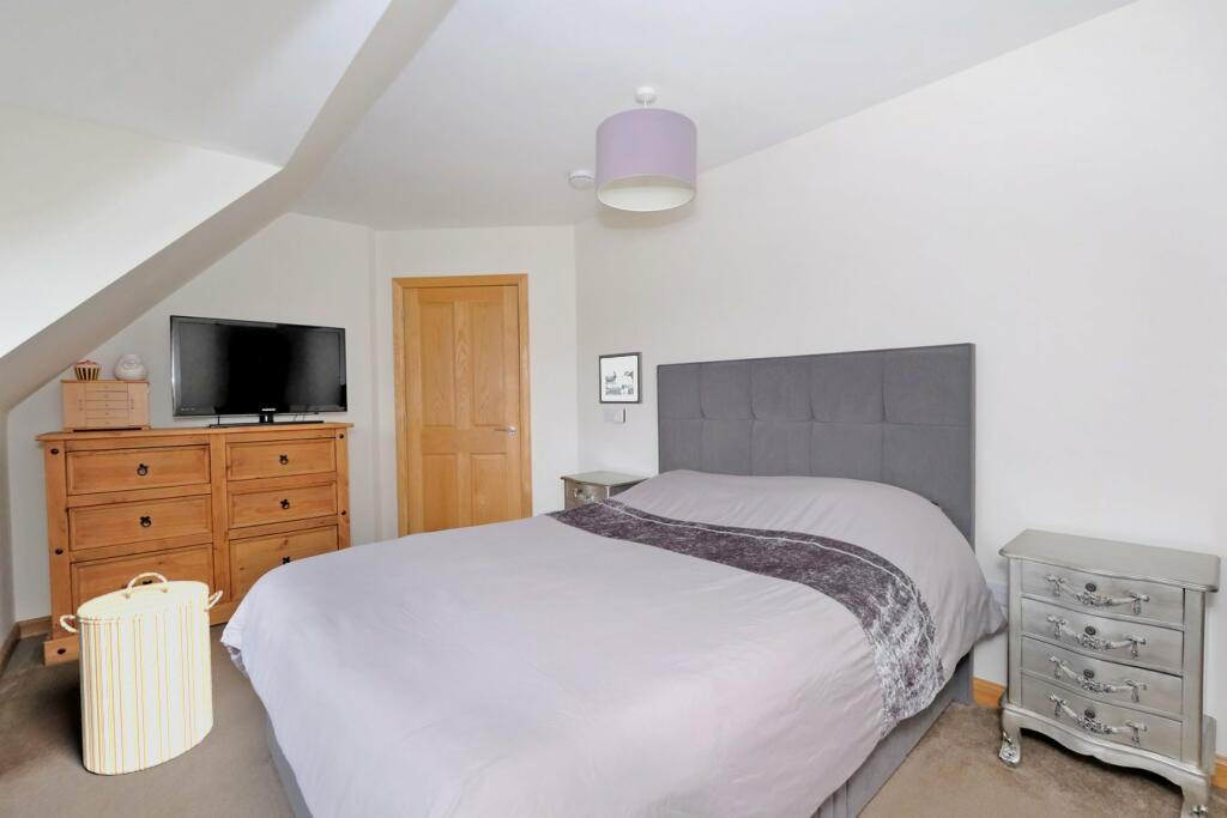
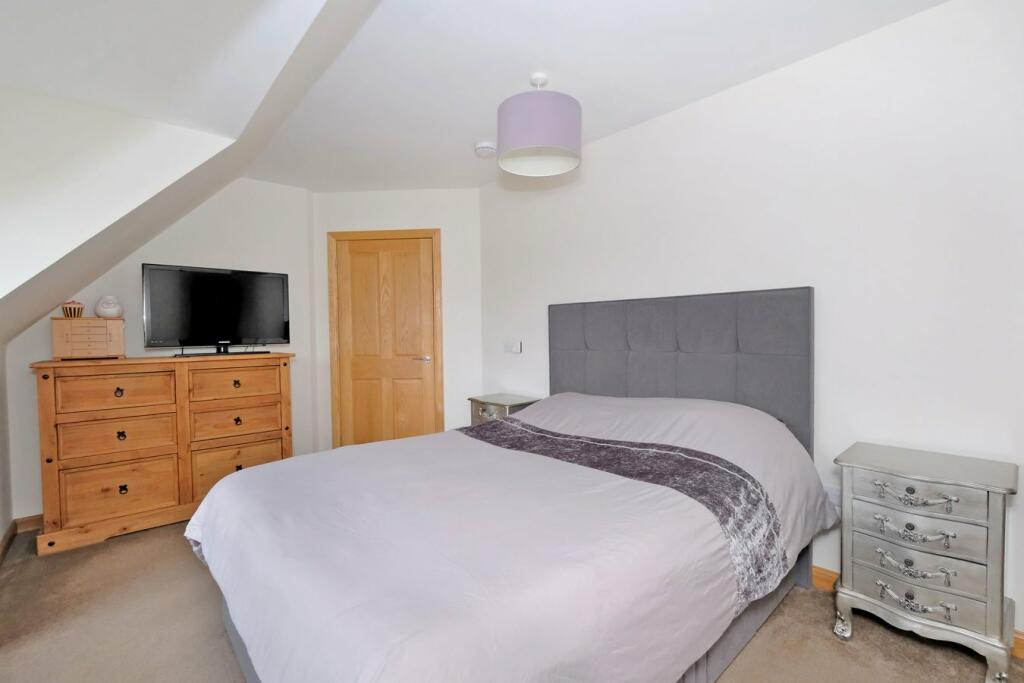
- picture frame [598,351,643,405]
- laundry hamper [59,571,224,776]
